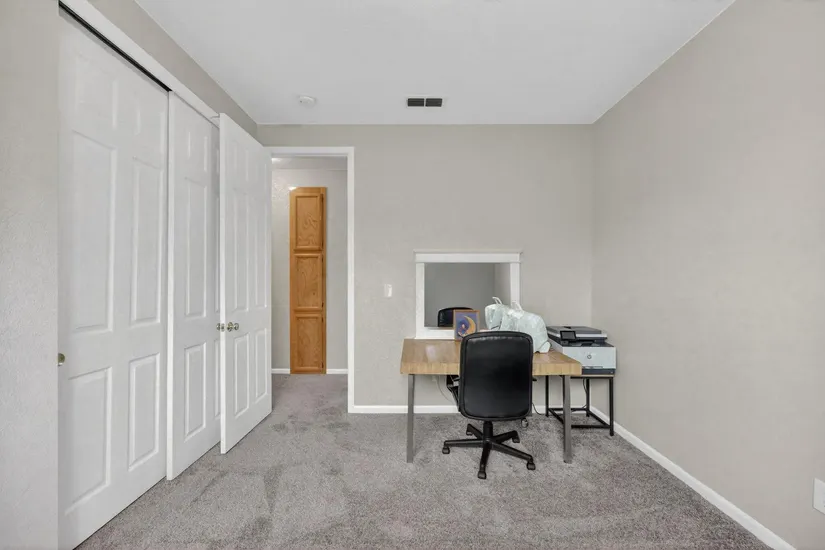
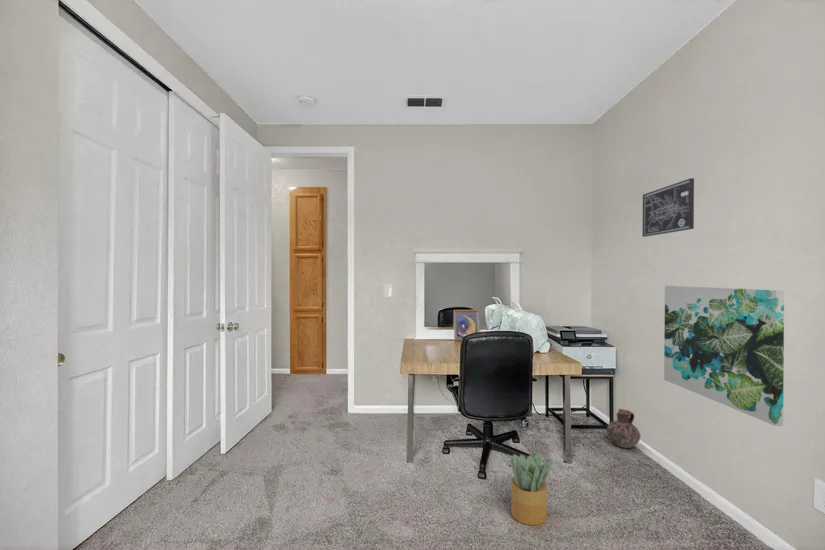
+ potted plant [510,451,554,526]
+ ceramic jug [606,408,641,449]
+ wall art [642,177,695,238]
+ wall art [663,285,785,427]
